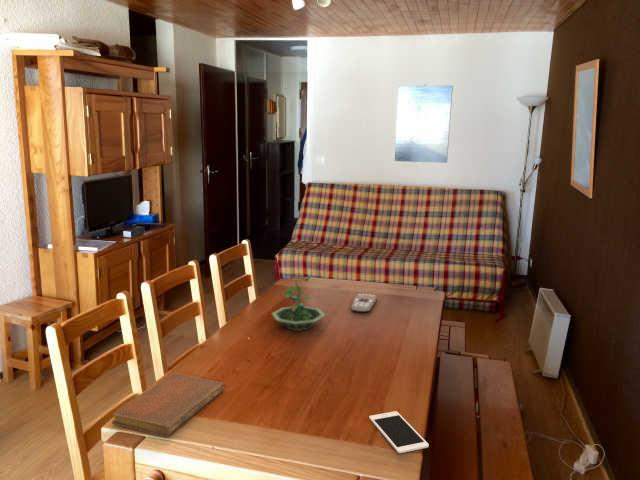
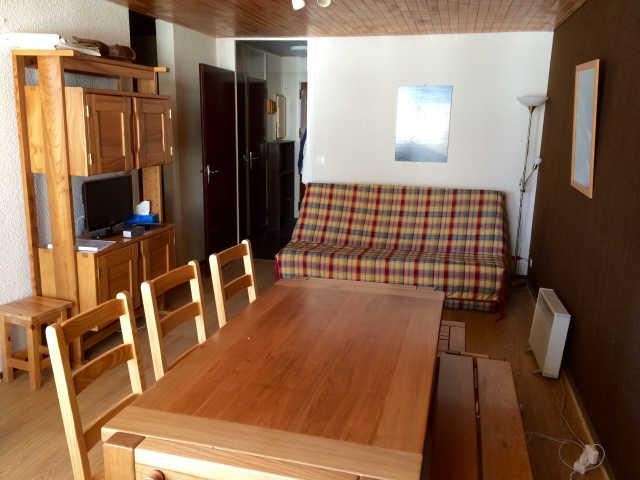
- remote control [350,293,378,313]
- notebook [111,372,225,437]
- cell phone [368,410,430,454]
- terrarium [270,276,326,332]
